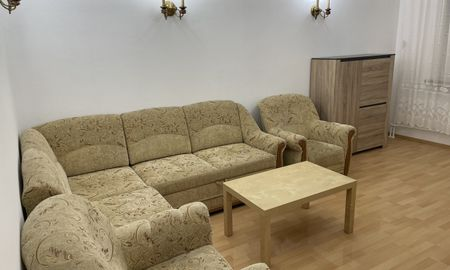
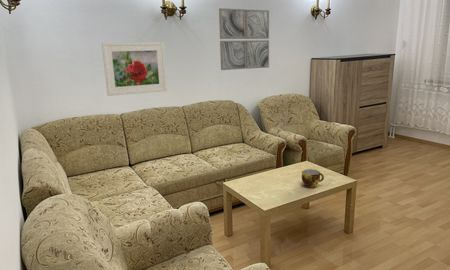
+ cup [301,168,325,188]
+ wall art [218,7,270,71]
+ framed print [101,41,168,97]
